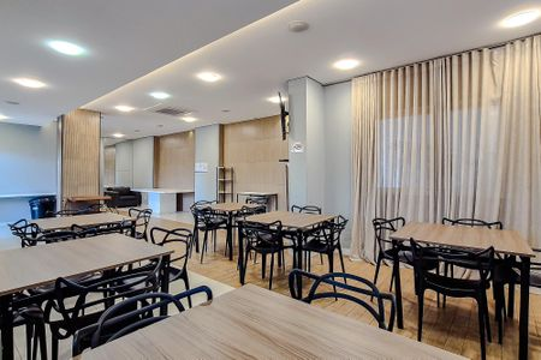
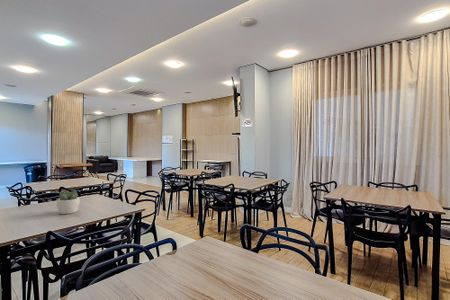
+ succulent plant [56,188,81,215]
